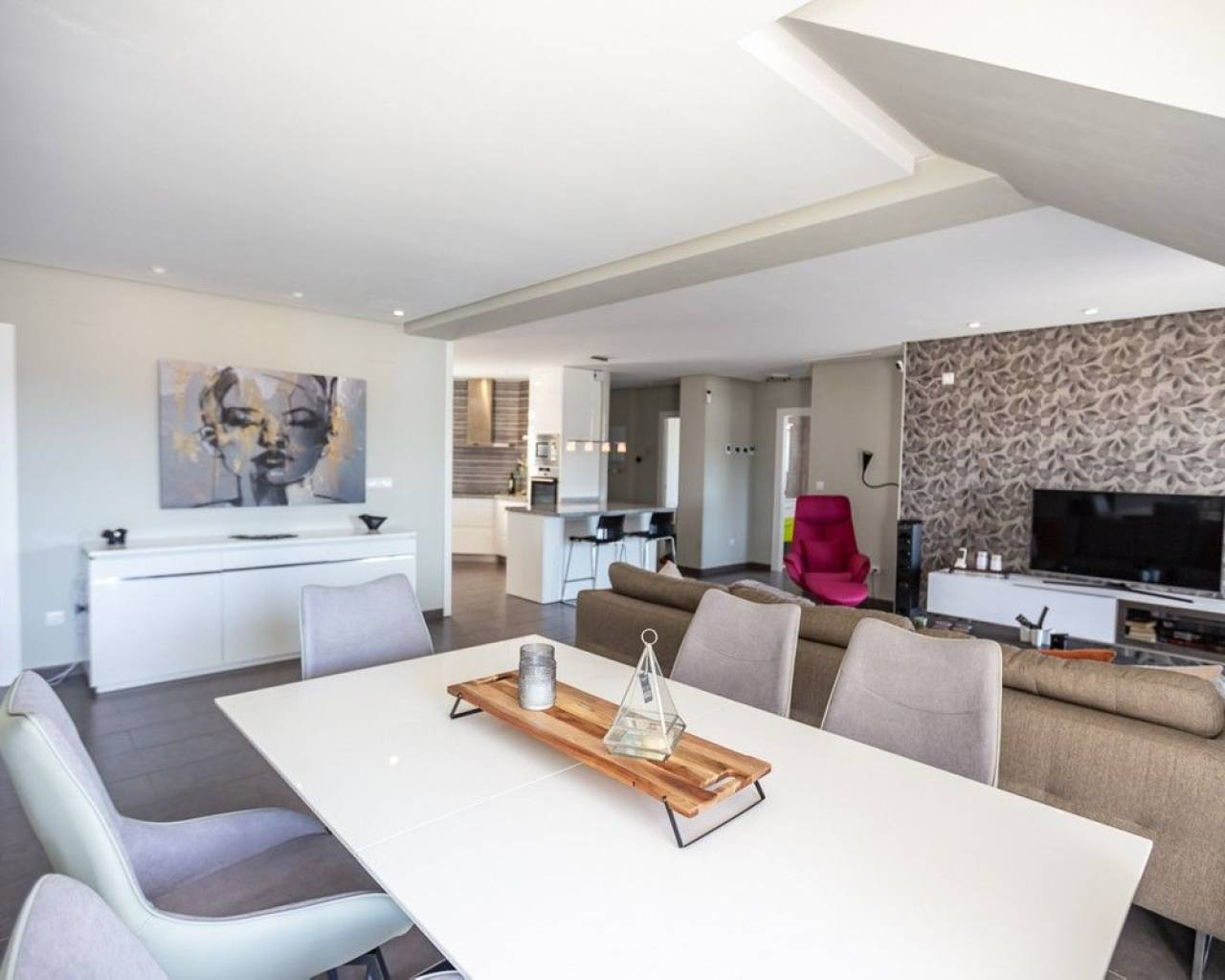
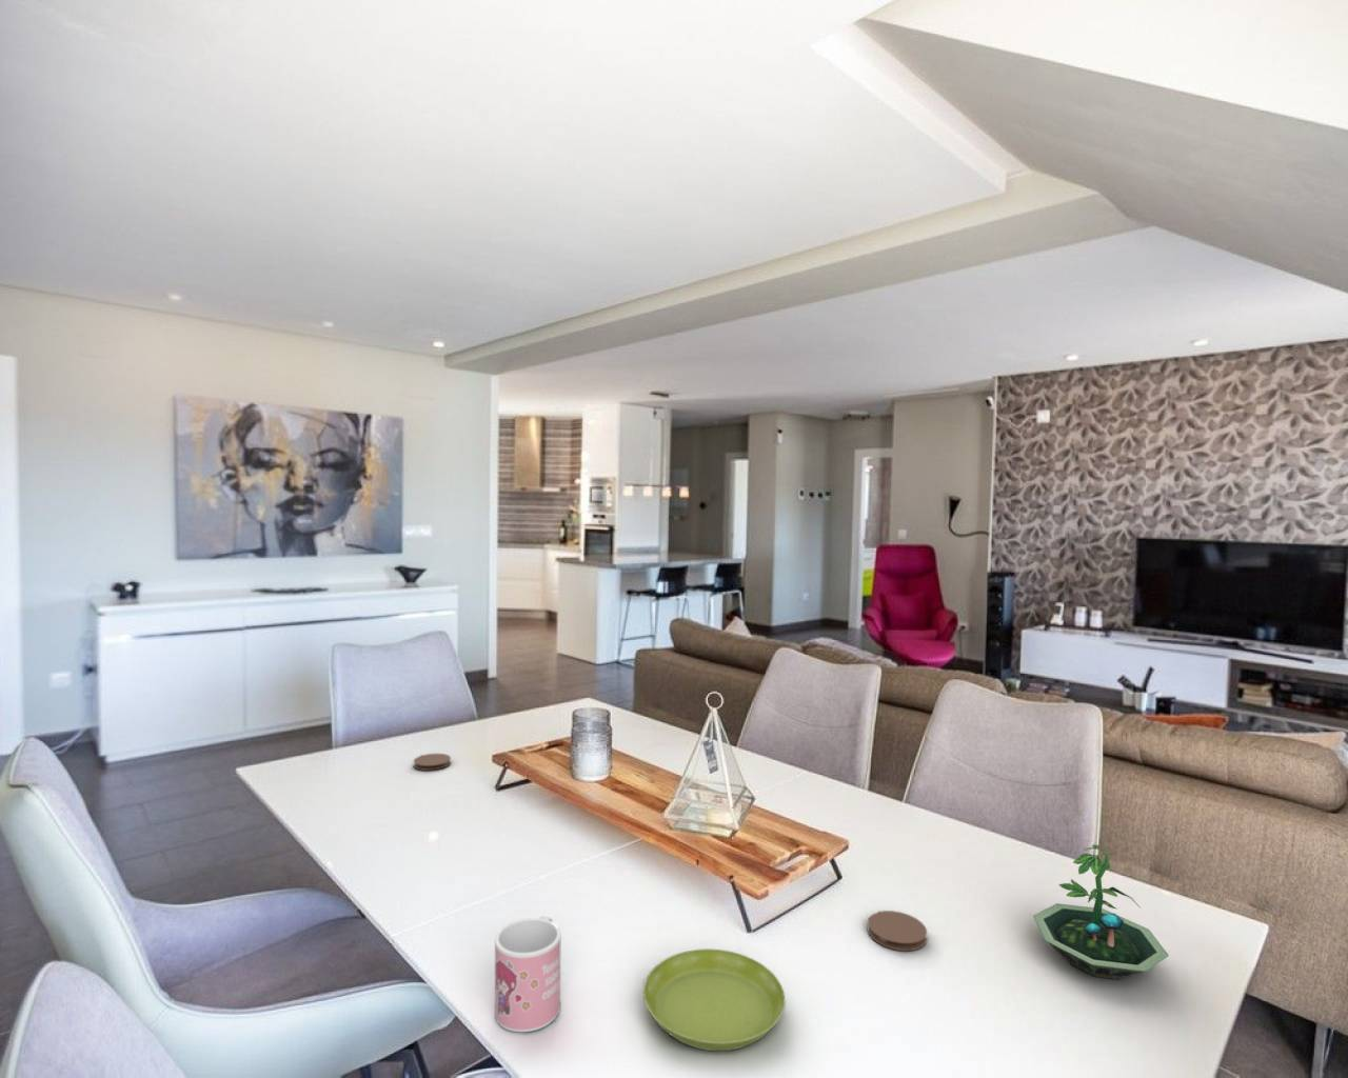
+ terrarium [1032,844,1170,981]
+ saucer [643,947,787,1052]
+ coaster [867,910,928,952]
+ coaster [413,752,452,772]
+ mug [494,916,561,1033]
